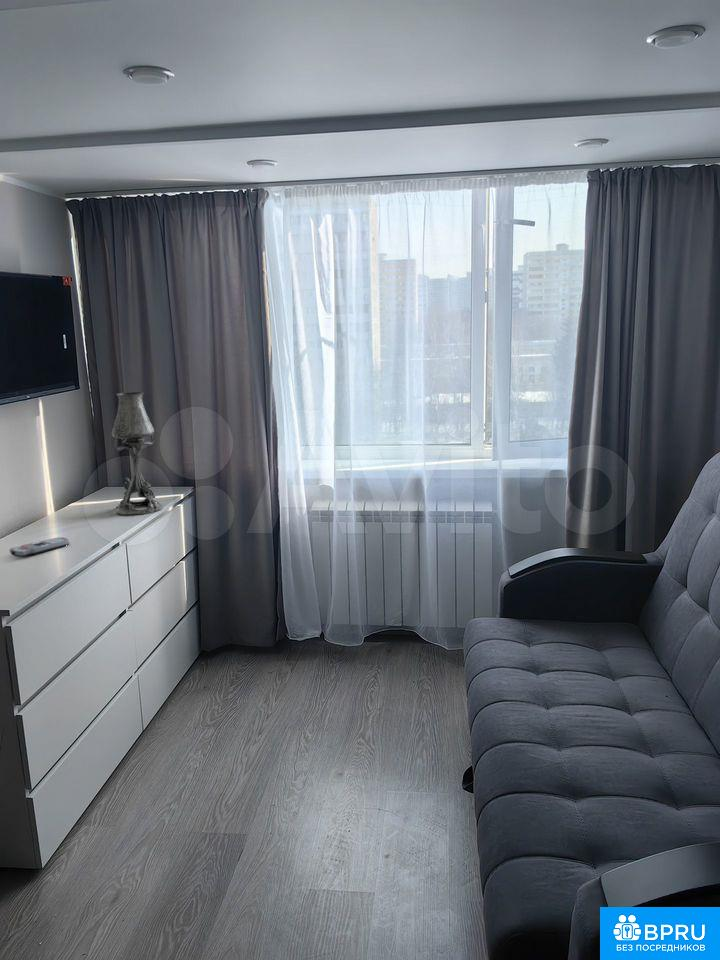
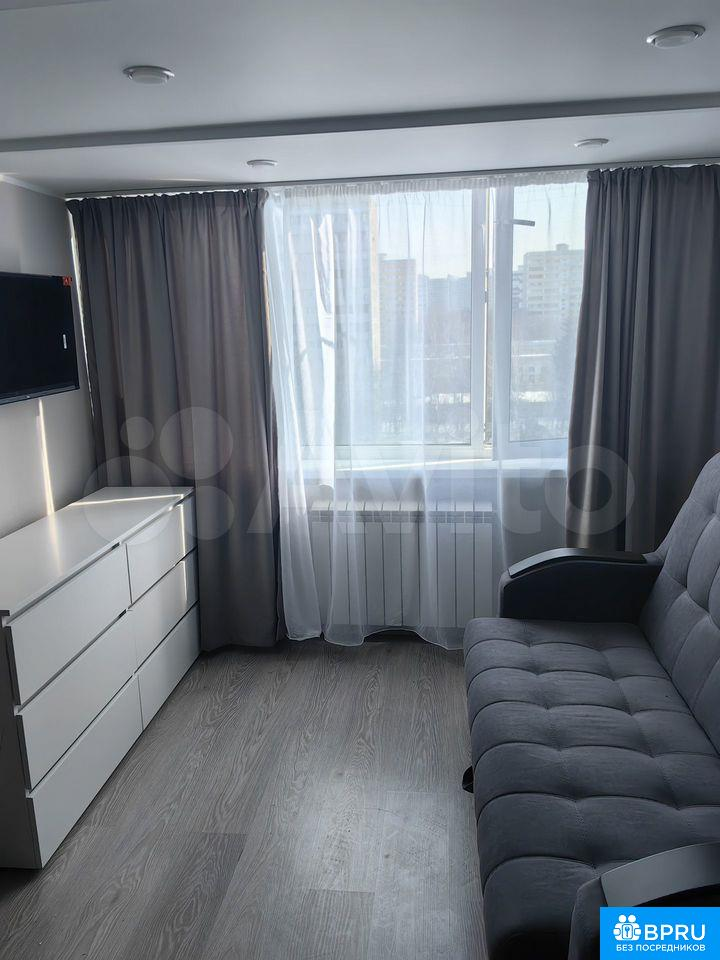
- remote control [9,536,70,558]
- table lamp [111,391,164,516]
